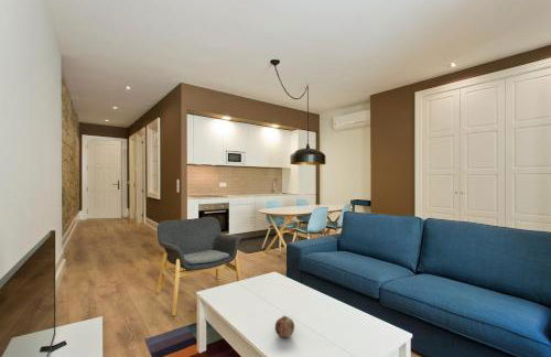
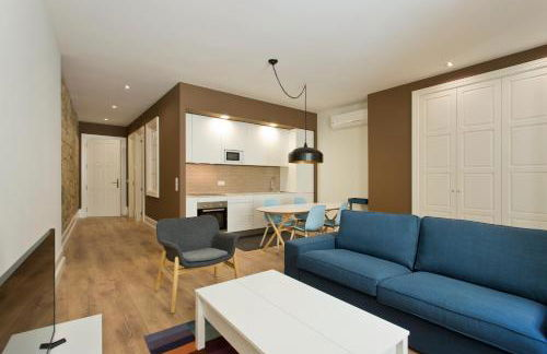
- fruit [274,314,295,339]
